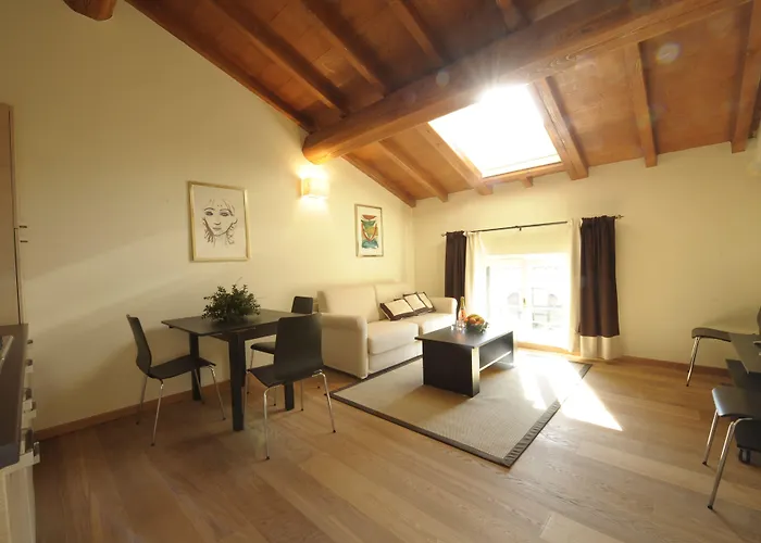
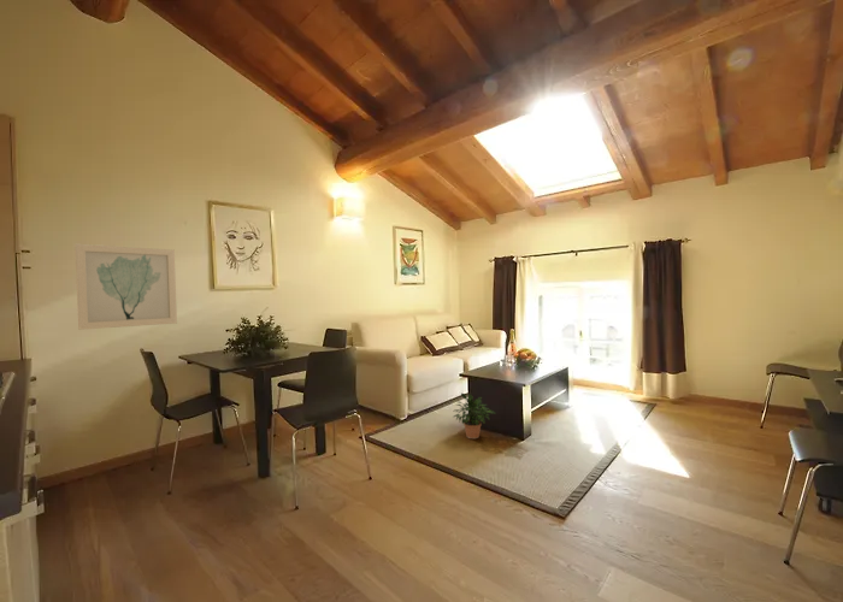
+ potted plant [453,393,497,439]
+ wall art [73,243,178,331]
